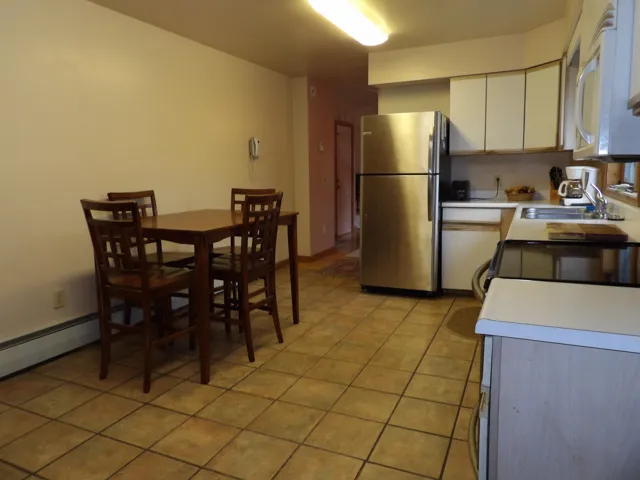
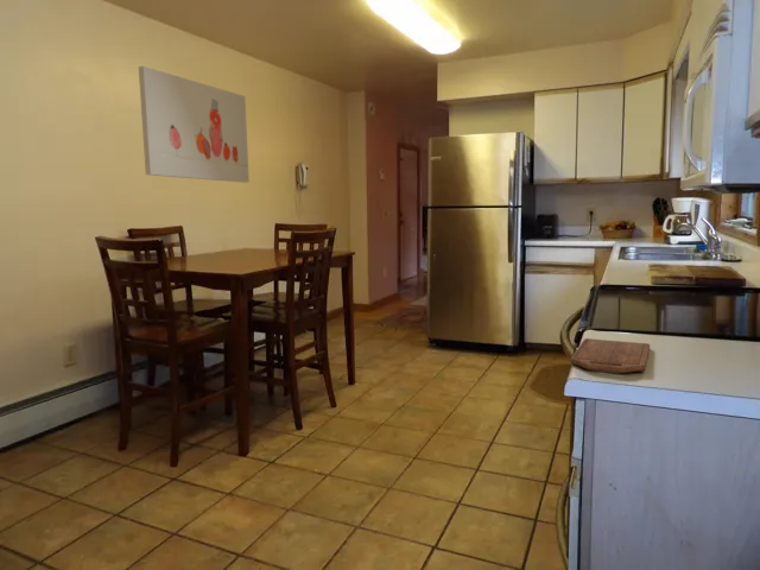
+ wall art [138,65,251,184]
+ cutting board [569,337,651,374]
